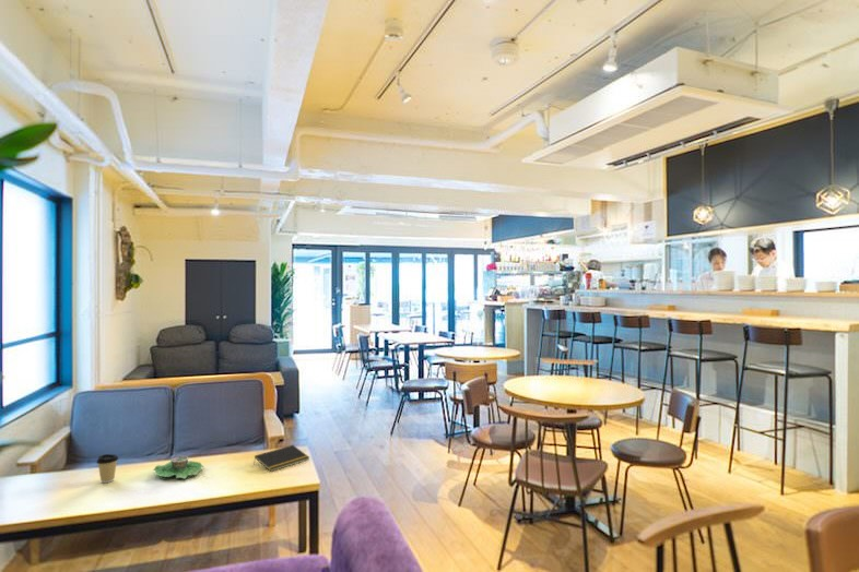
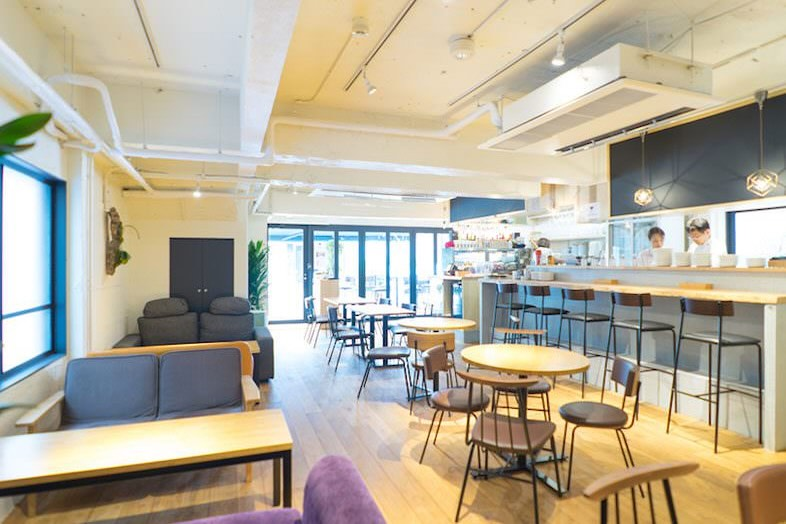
- succulent planter [152,455,204,479]
- coffee cup [95,453,119,484]
- notepad [252,444,310,473]
